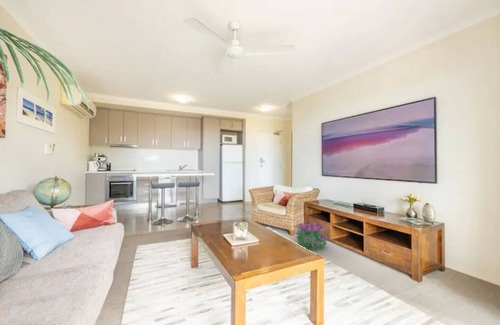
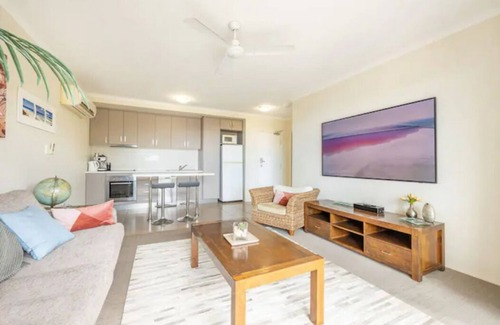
- decorative plant [294,220,329,251]
